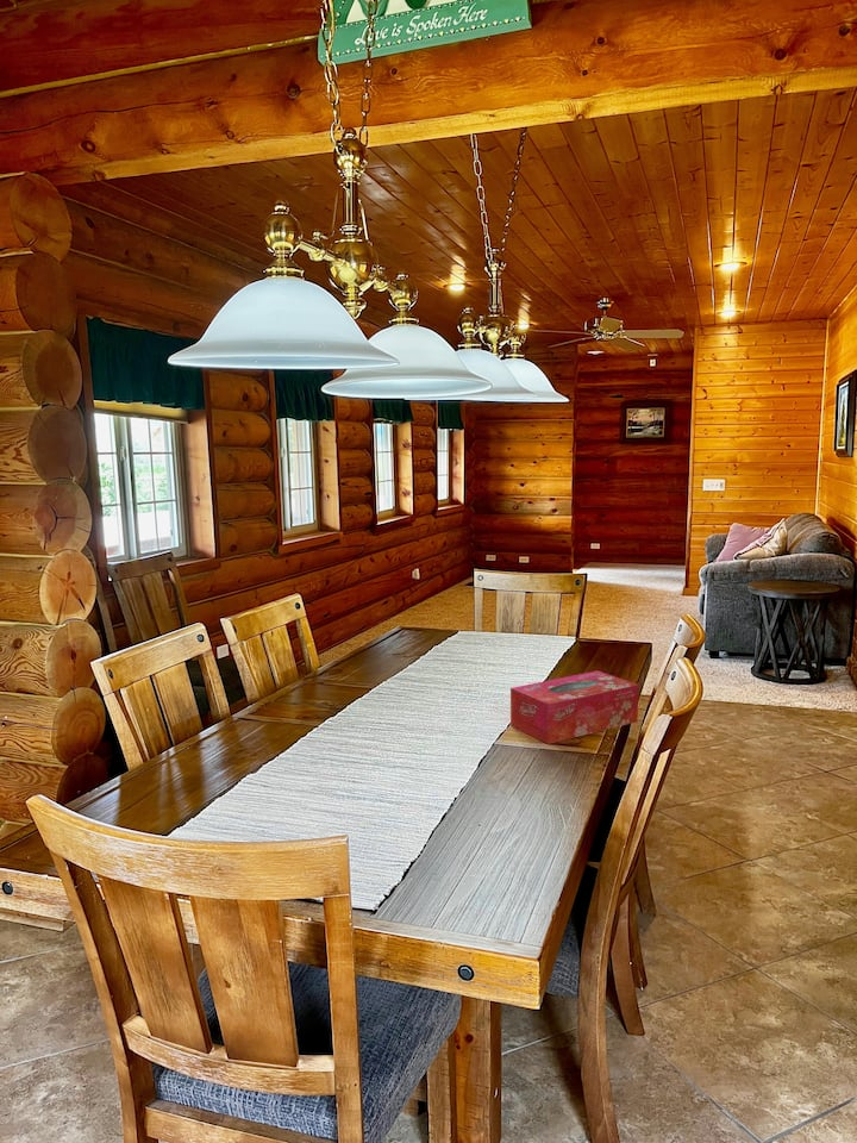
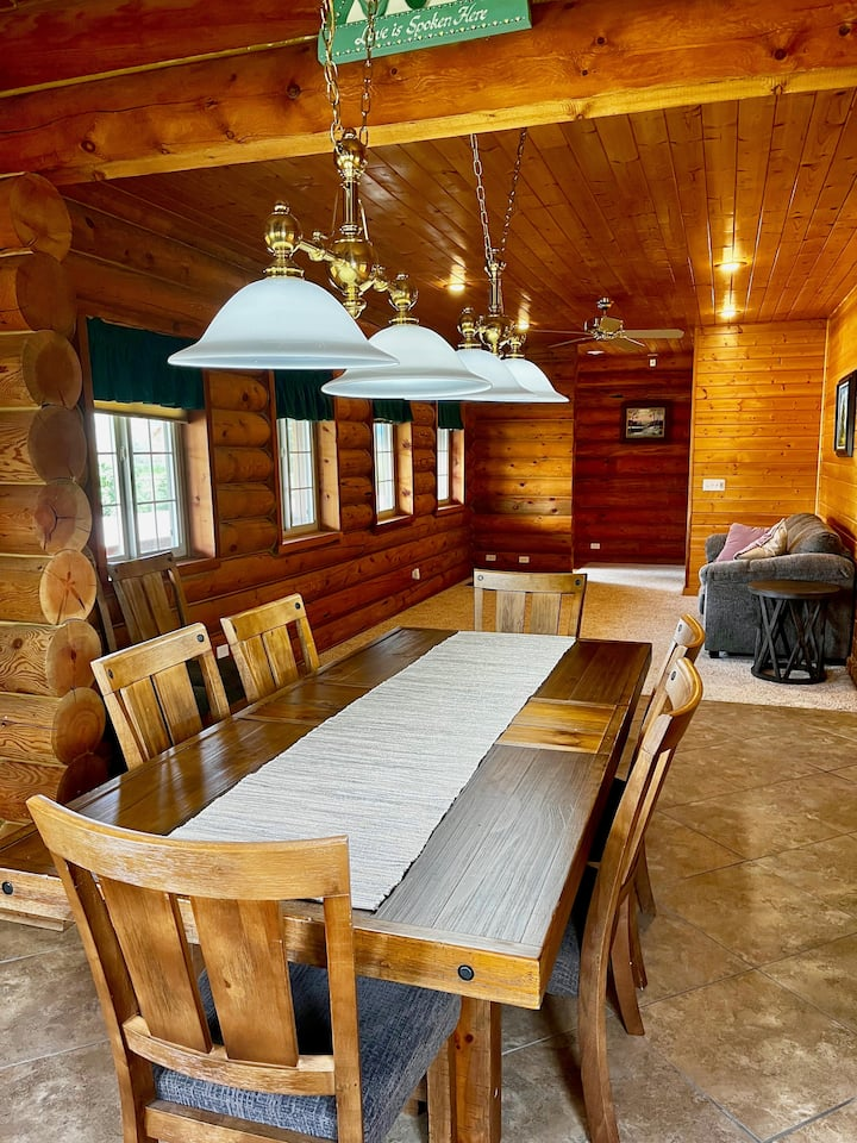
- tissue box [509,670,639,745]
